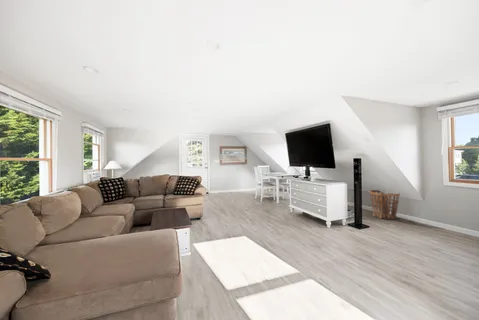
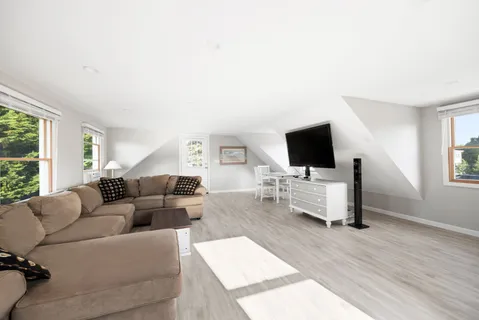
- basket [369,189,401,220]
